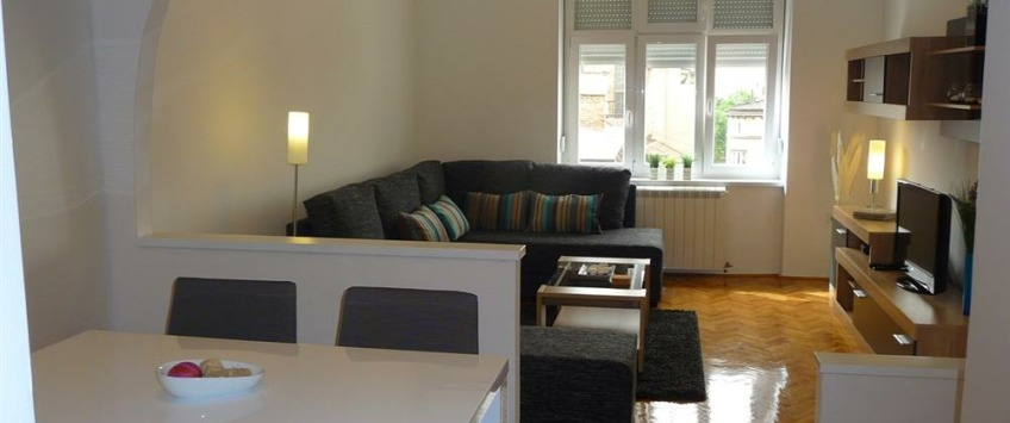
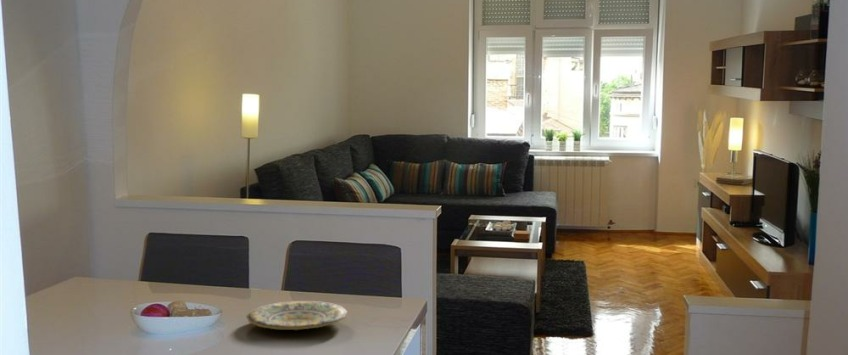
+ plate [245,300,348,331]
